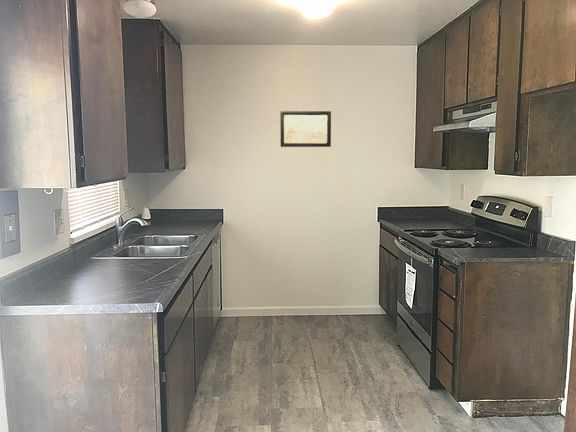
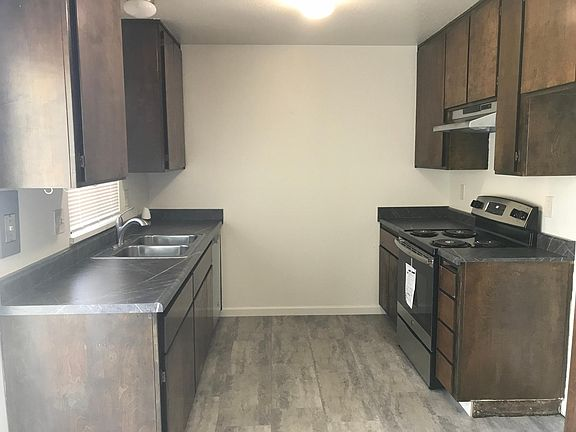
- wall art [279,110,332,148]
